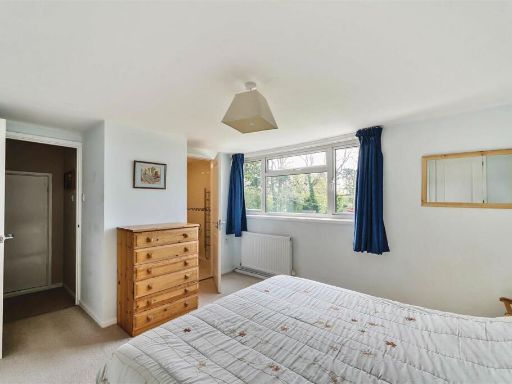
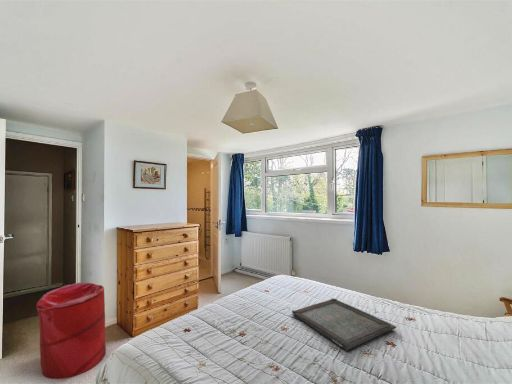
+ laundry hamper [35,282,107,380]
+ serving tray [291,297,397,352]
